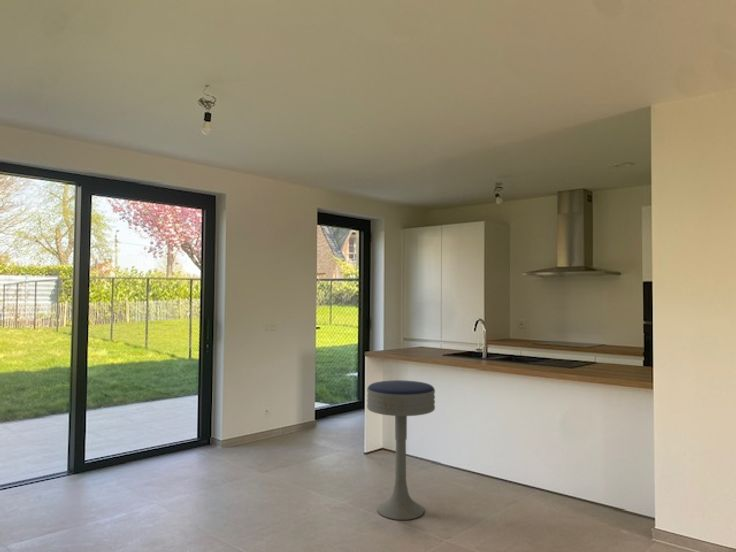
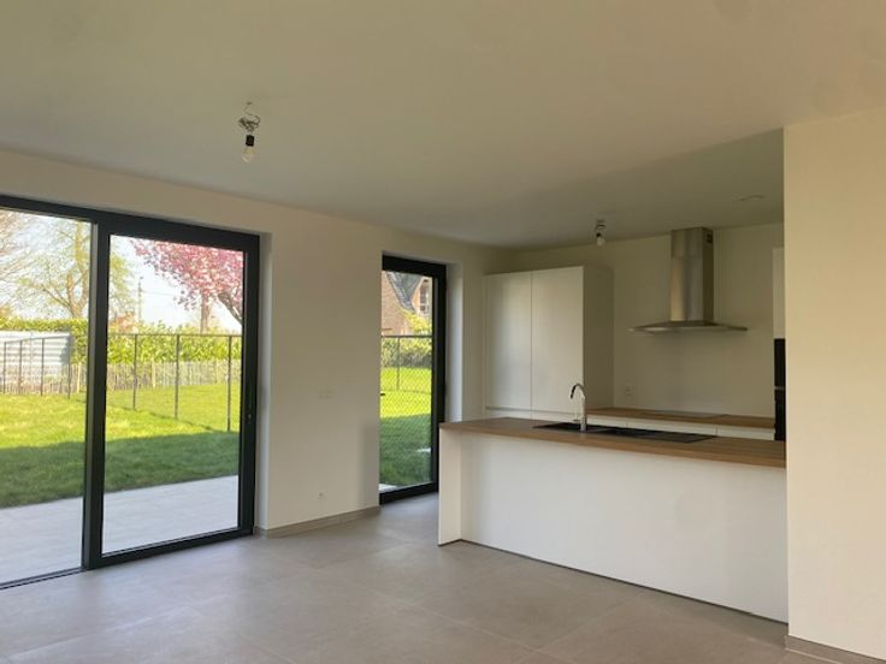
- bar stool [366,379,436,521]
